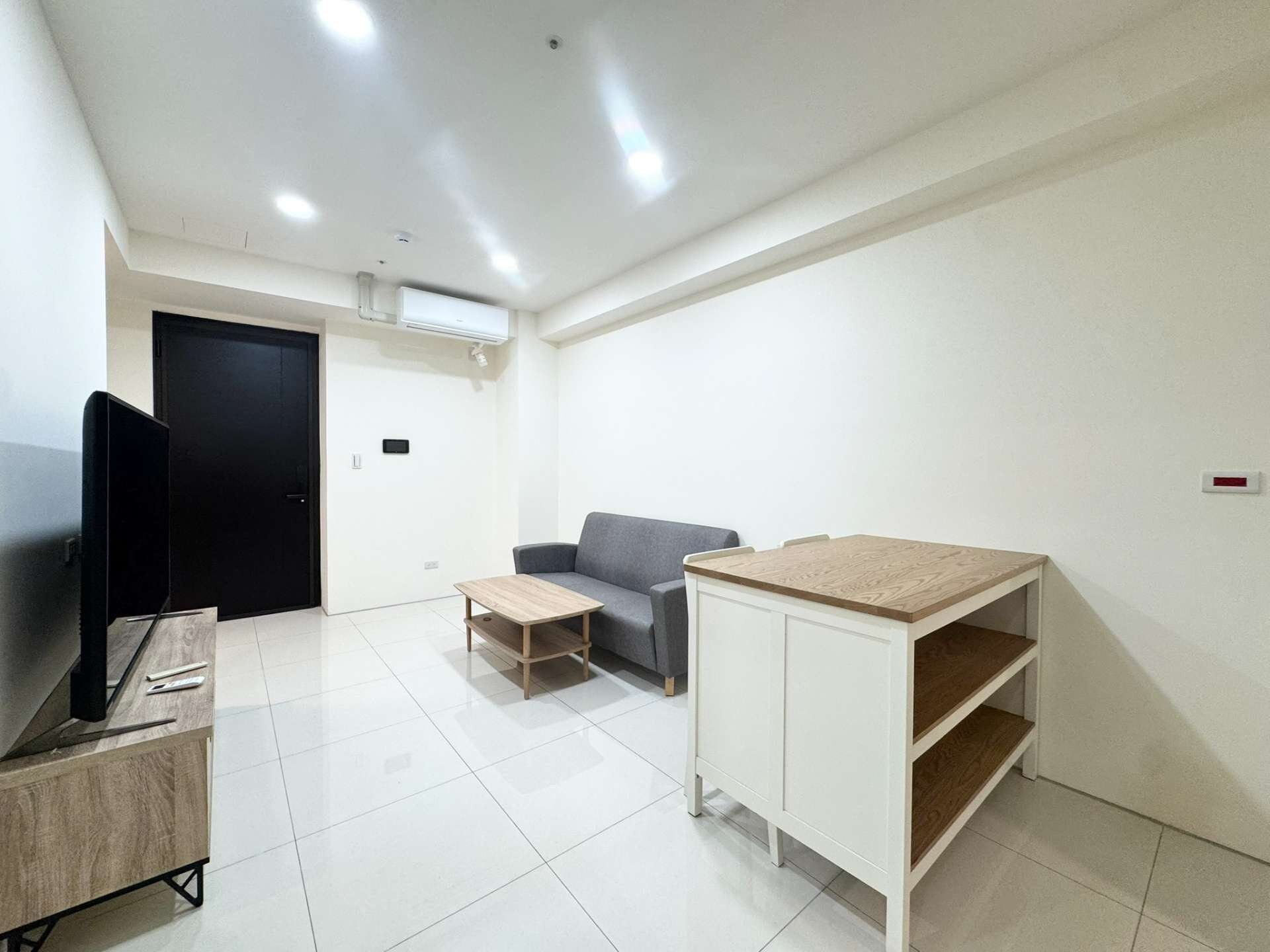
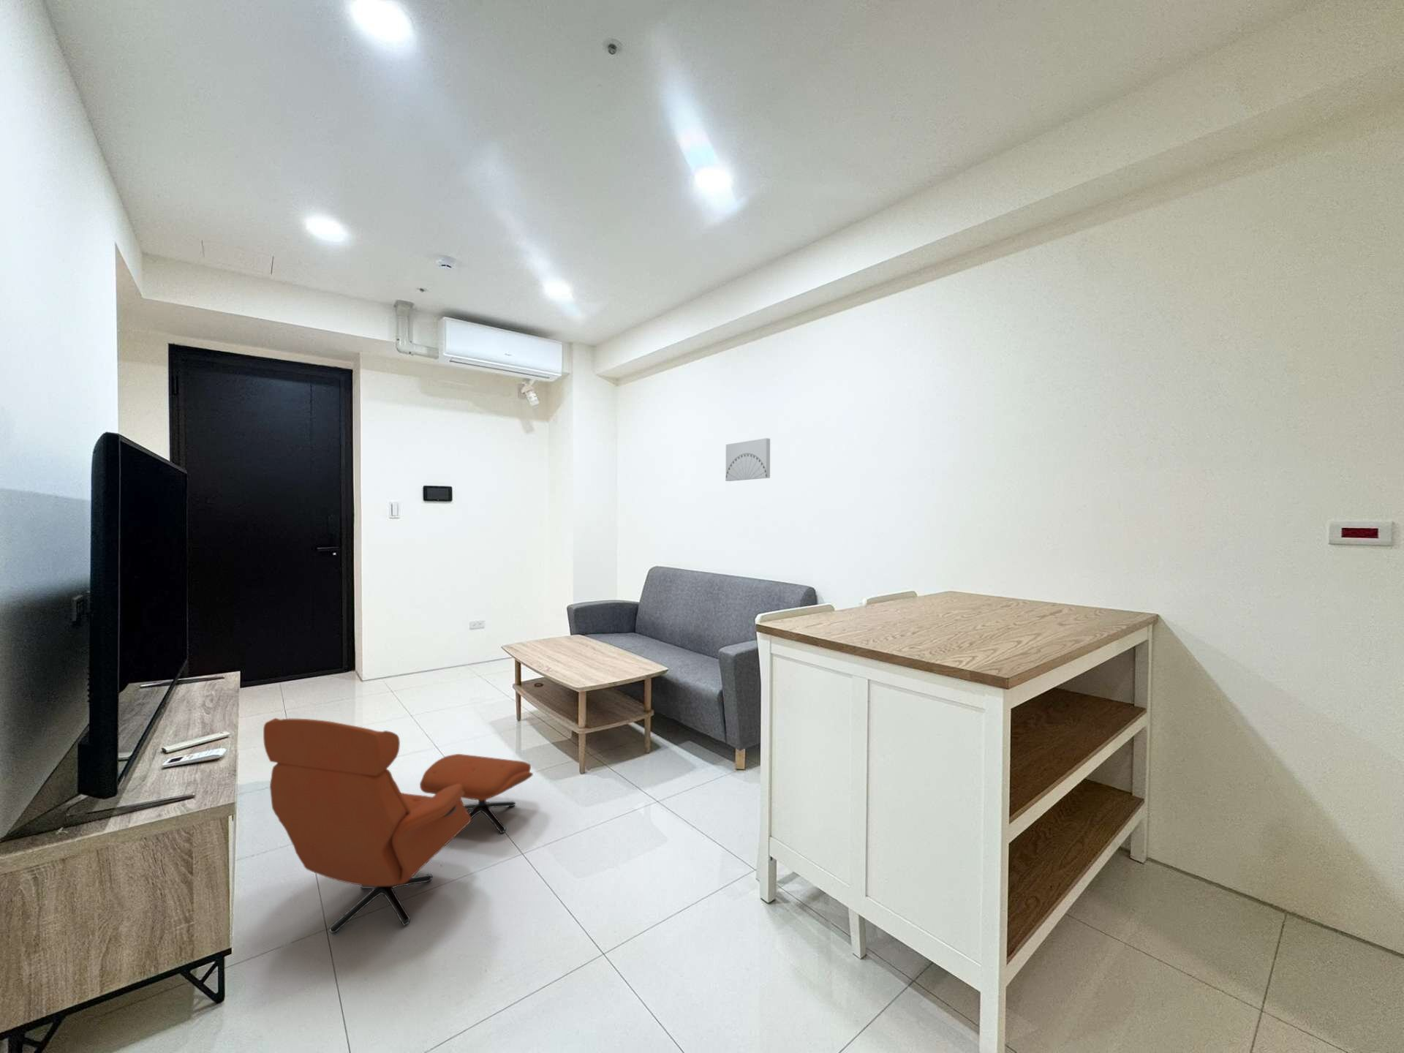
+ wall art [725,437,771,482]
+ armchair [262,718,534,934]
